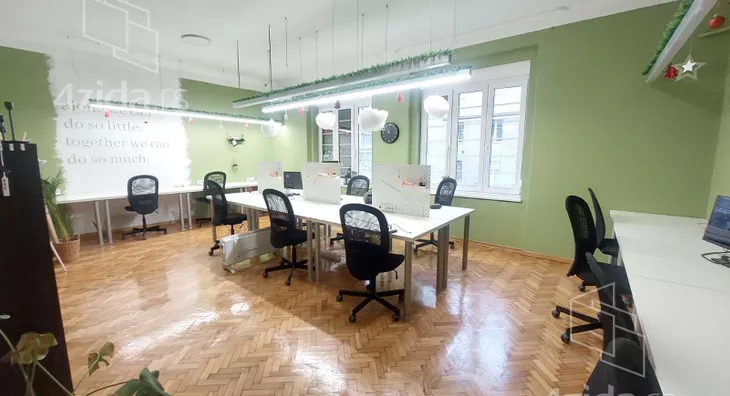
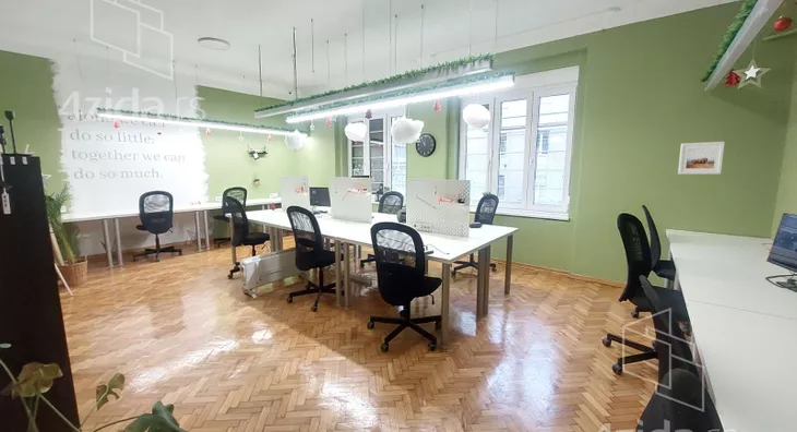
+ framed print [677,141,726,176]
